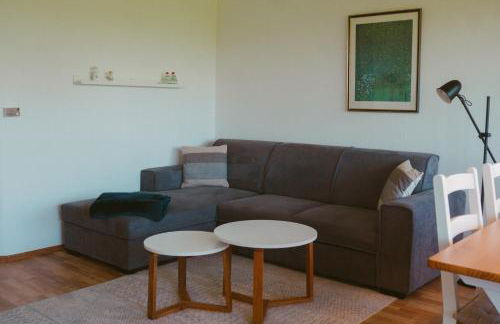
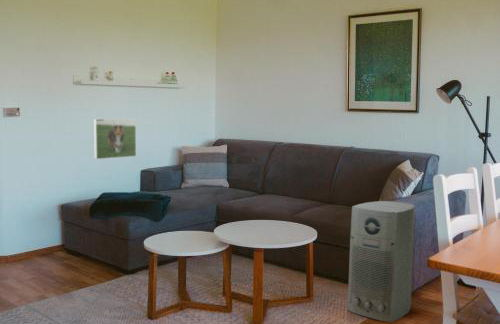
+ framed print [93,118,137,160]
+ air purifier [346,200,416,323]
